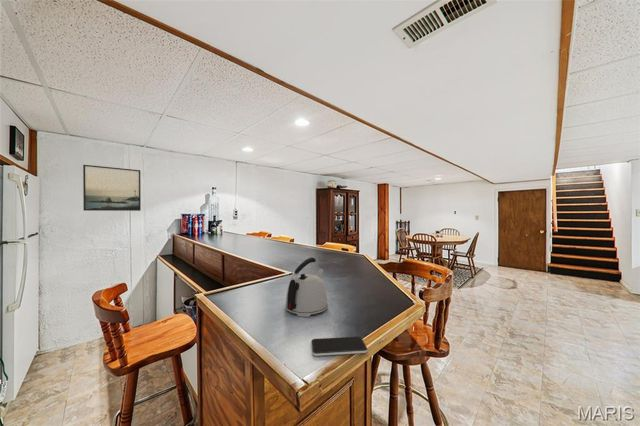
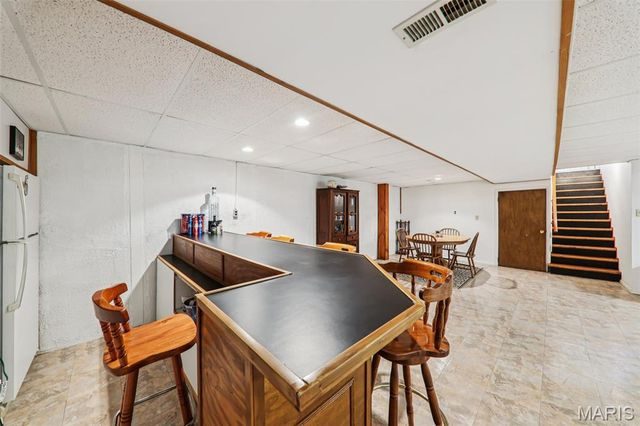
- smartphone [310,336,368,357]
- kettle [284,257,329,318]
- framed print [82,164,142,212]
